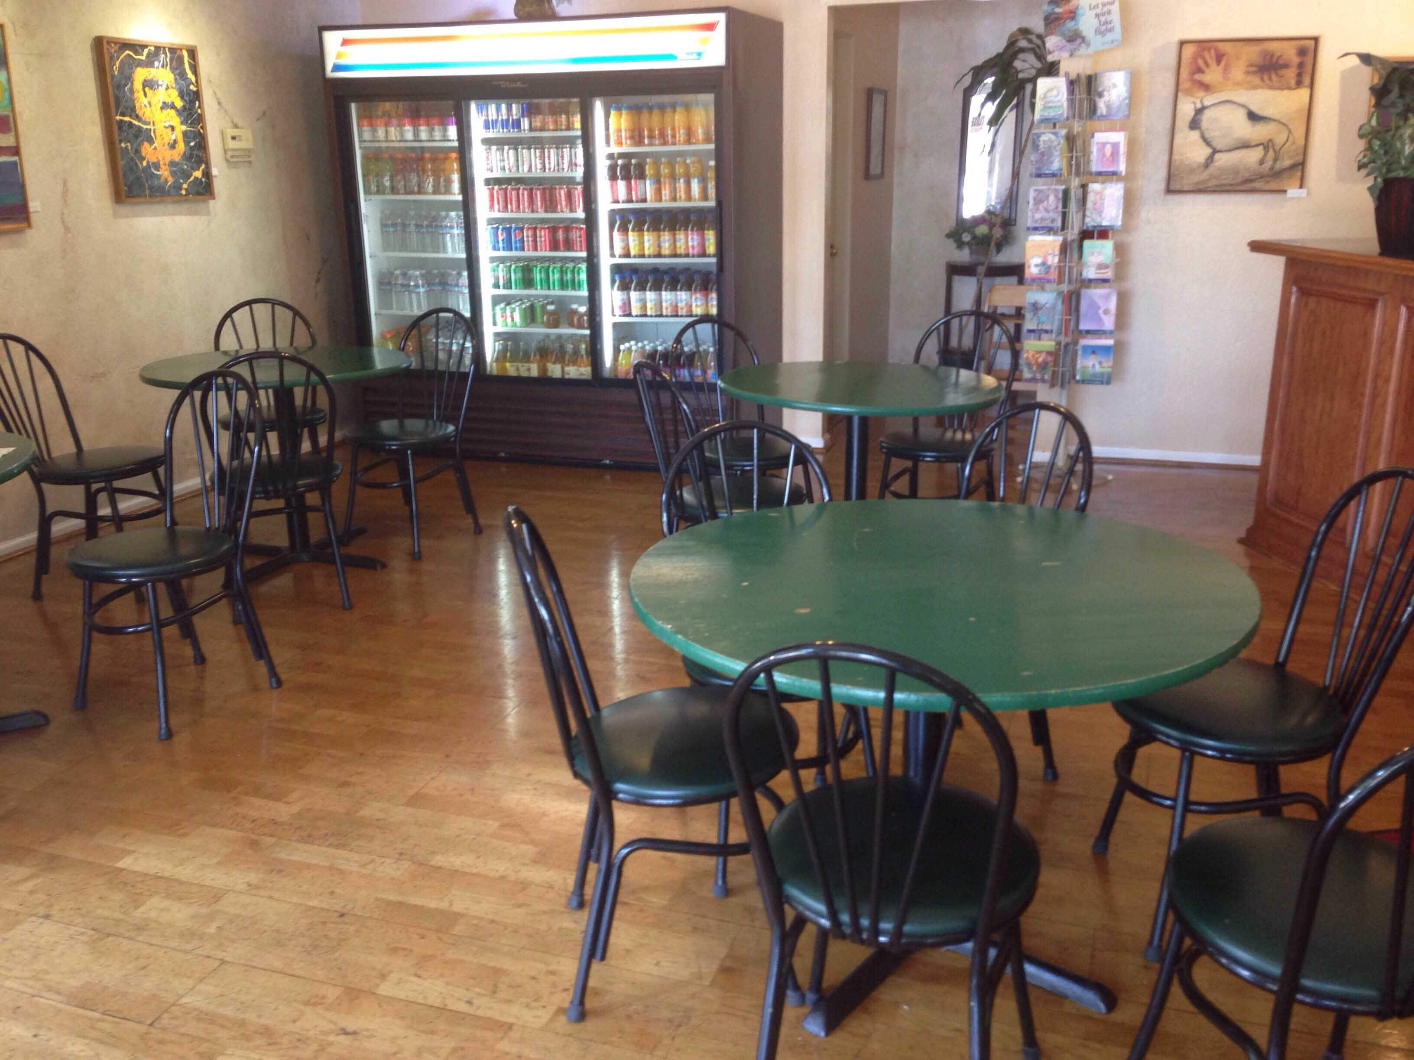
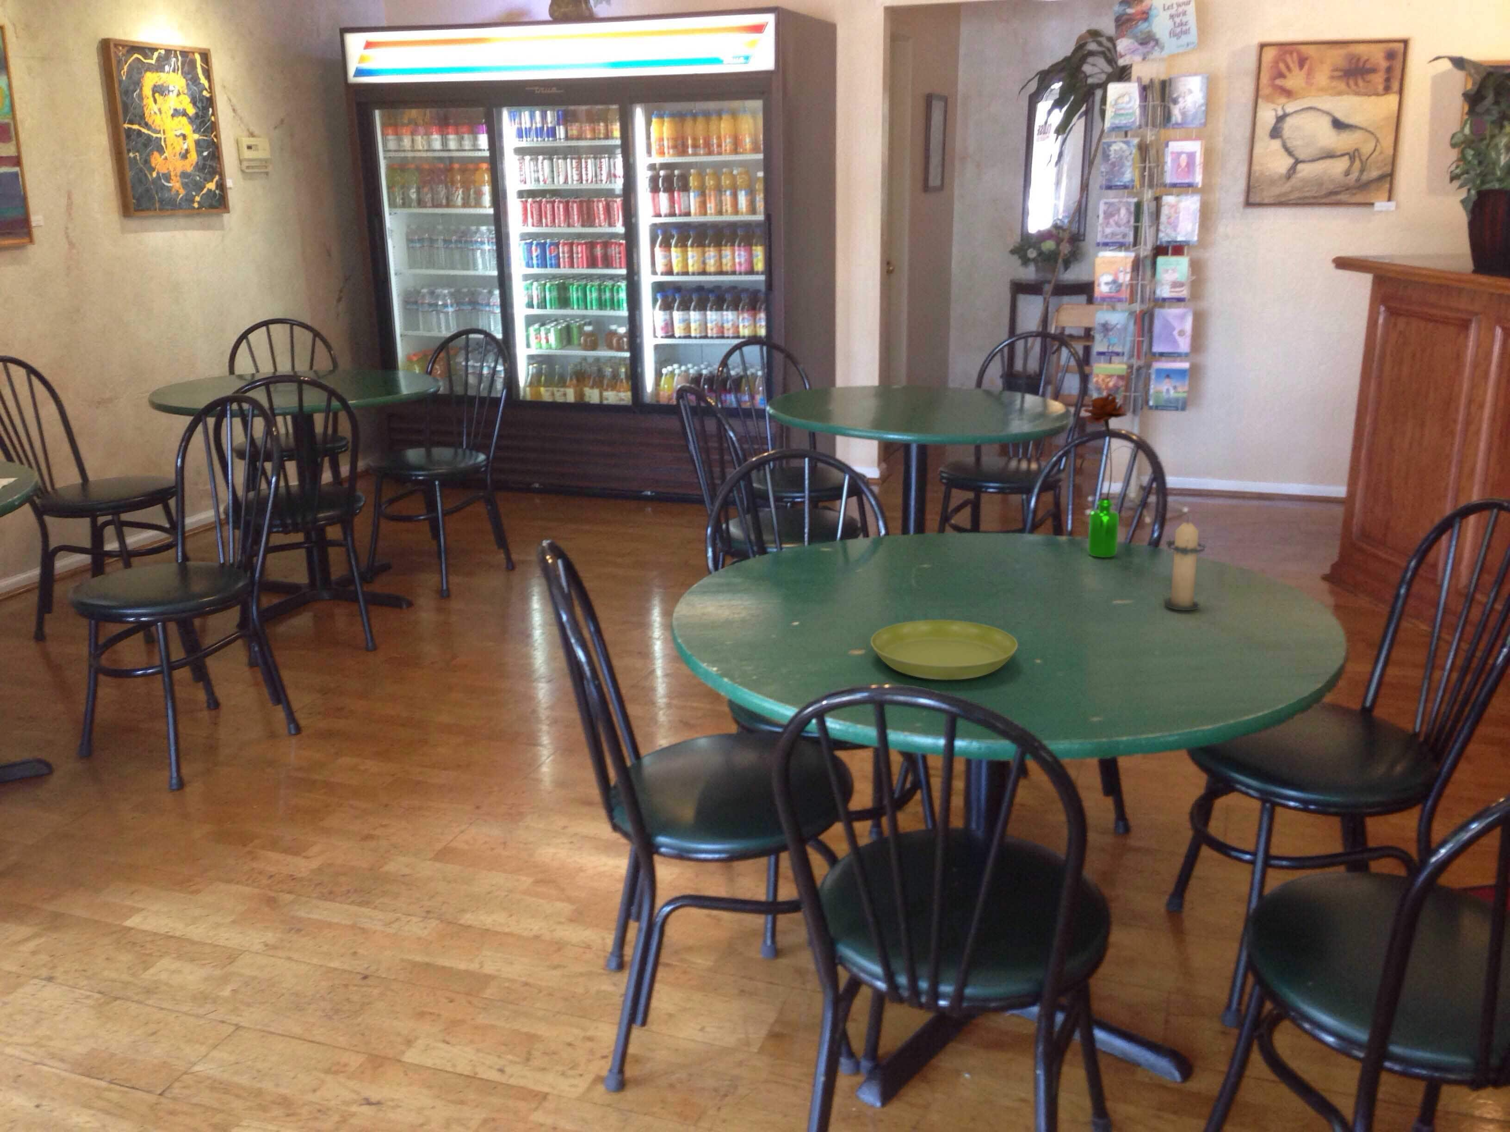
+ saucer [870,620,1018,680]
+ candle [1160,516,1207,611]
+ flower [1080,392,1137,558]
